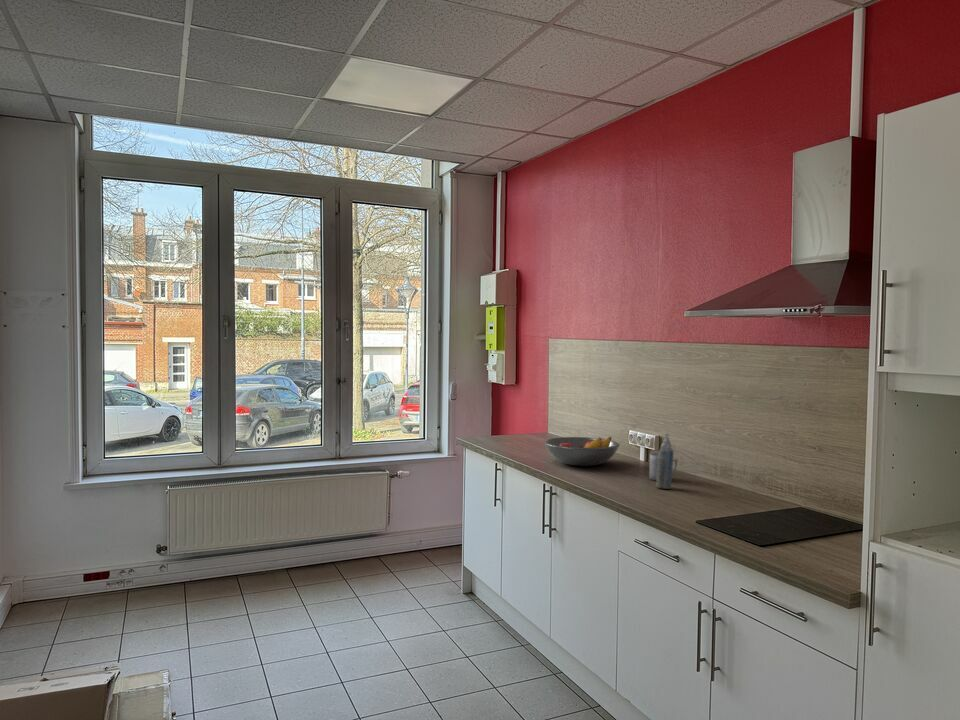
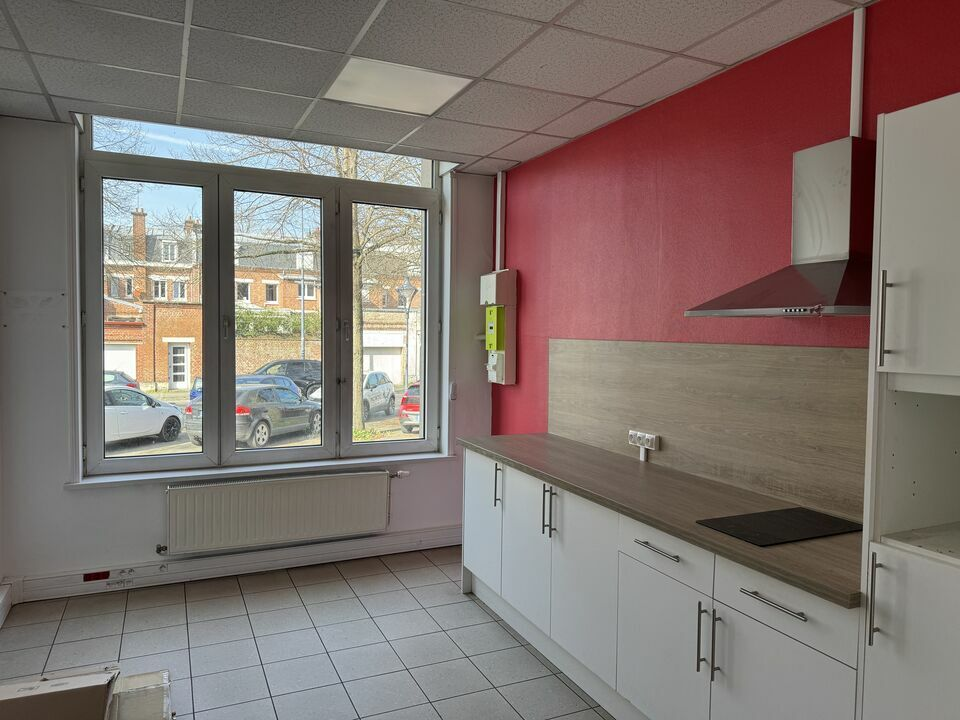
- mug [648,452,678,482]
- fruit bowl [544,436,621,467]
- aerosol can [656,432,674,490]
